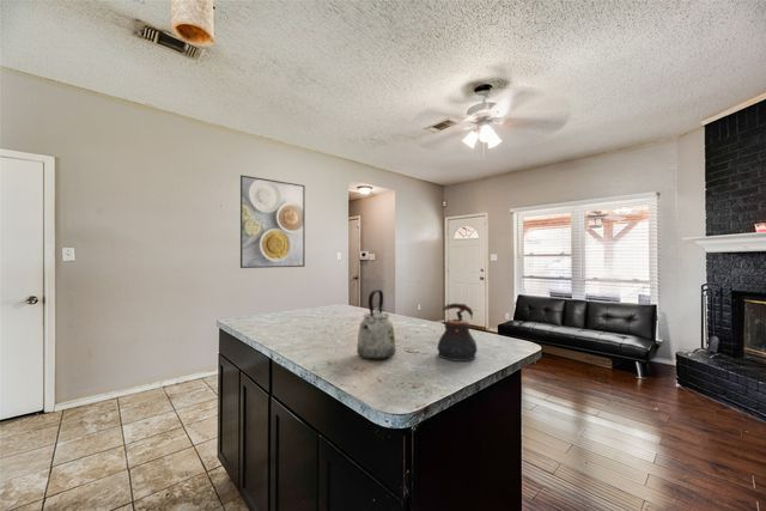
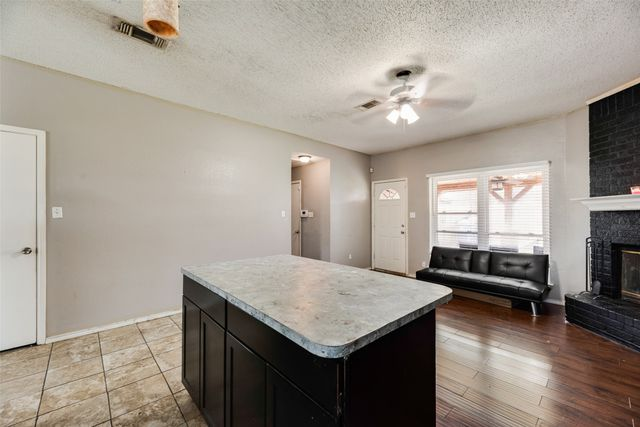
- kettle [355,288,397,360]
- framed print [239,174,306,269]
- teapot [436,303,479,363]
